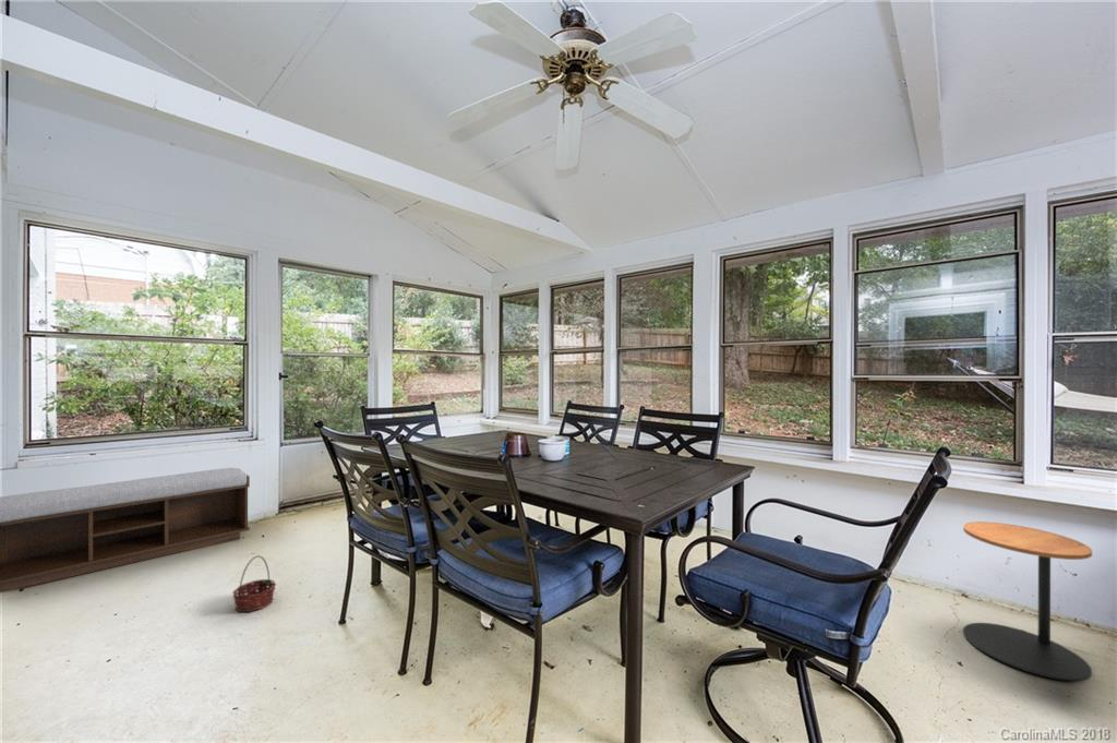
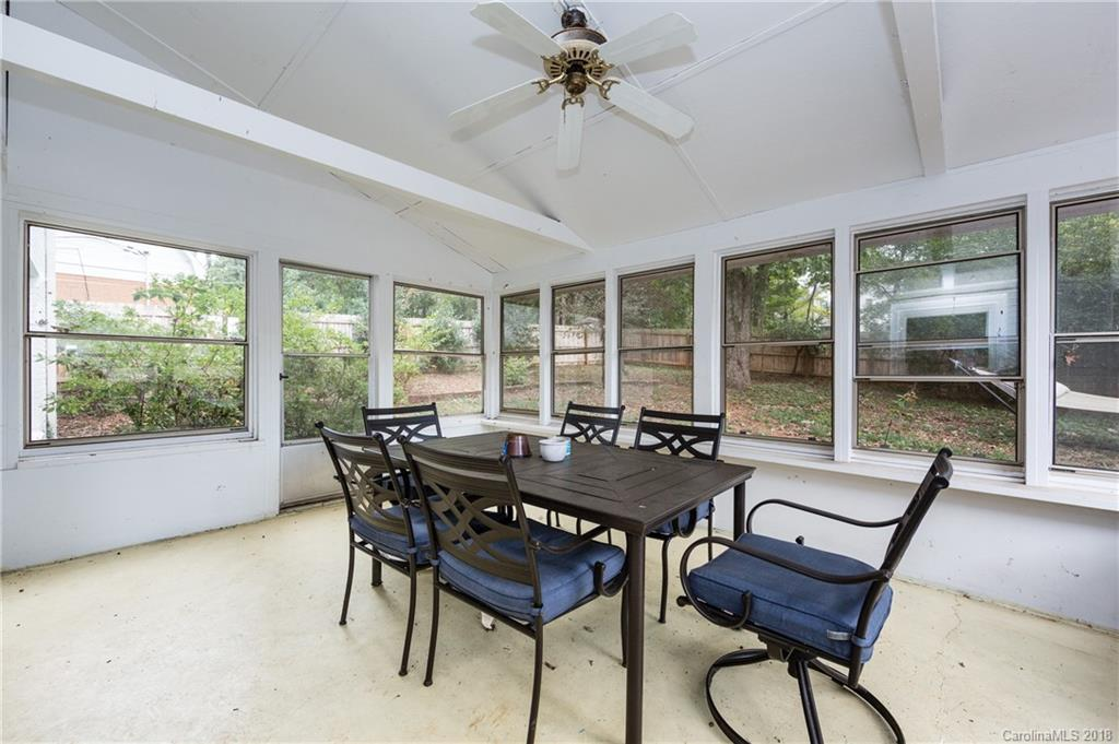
- side table [962,520,1093,682]
- basket [231,555,277,613]
- bench [0,467,251,594]
